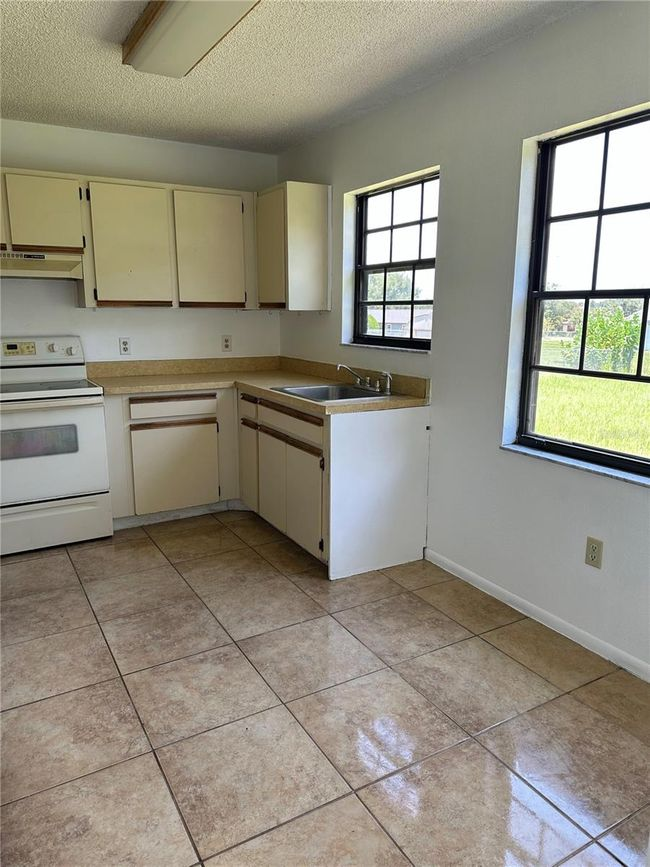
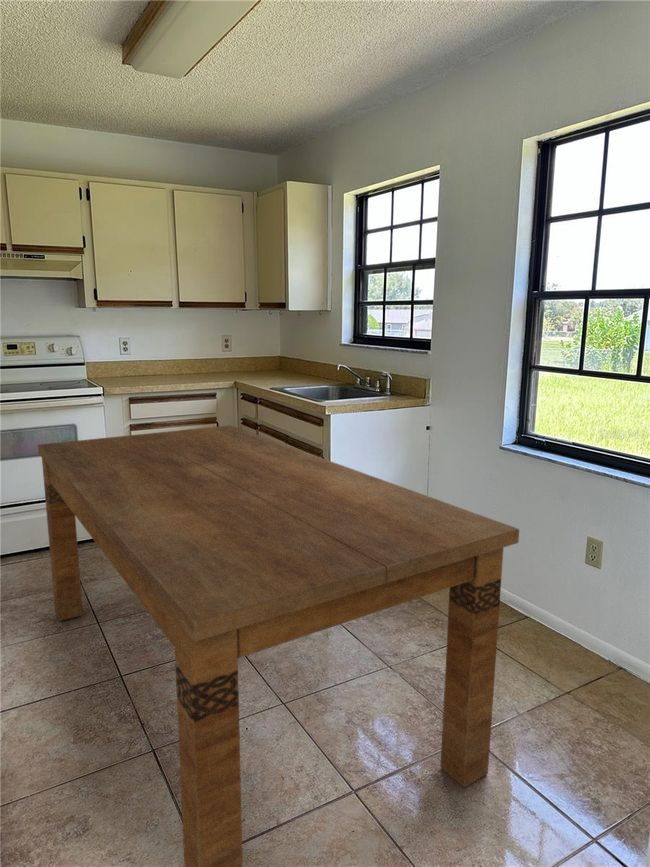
+ dining table [37,424,520,867]
